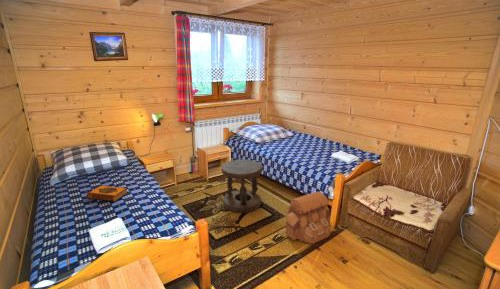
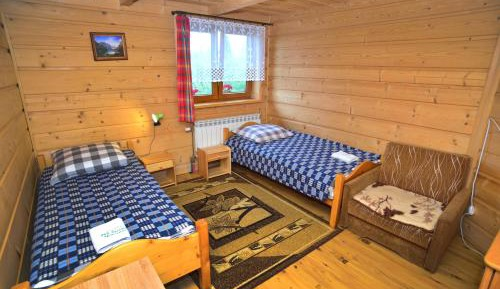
- backpack [285,191,331,245]
- hardback book [85,184,128,203]
- stool [220,159,263,214]
